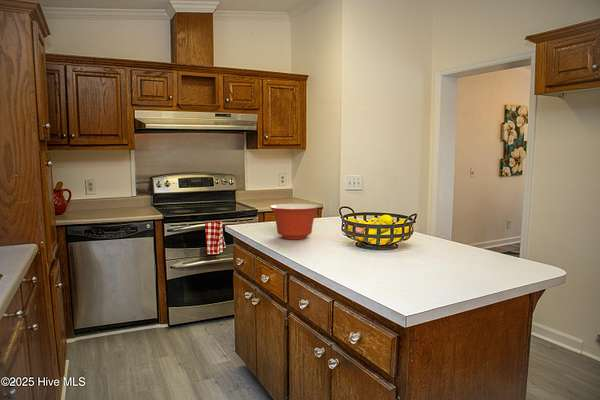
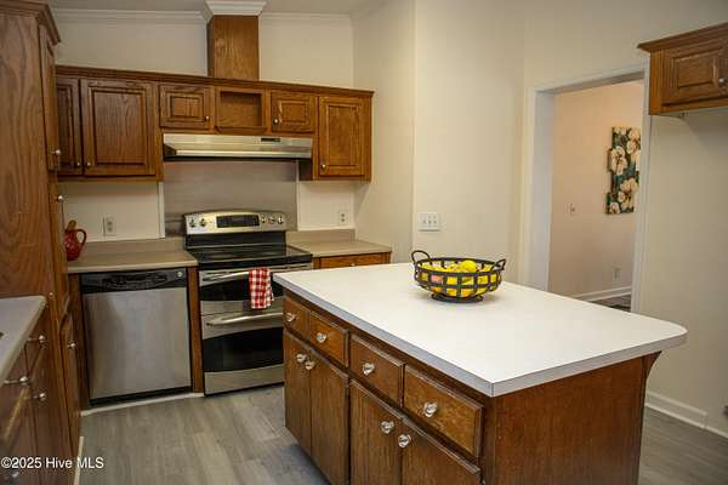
- mixing bowl [269,203,320,240]
